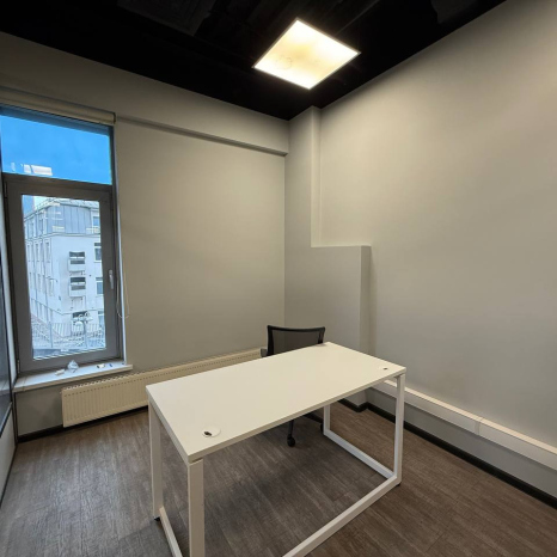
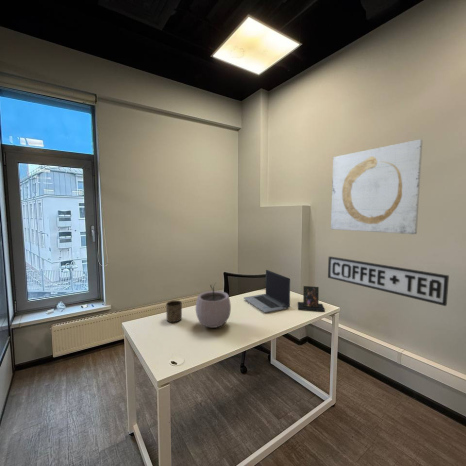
+ plant pot [195,282,232,329]
+ wall art [330,138,423,235]
+ photo frame [297,285,326,313]
+ sign [327,255,450,307]
+ laptop computer [243,269,291,314]
+ cup [165,300,183,323]
